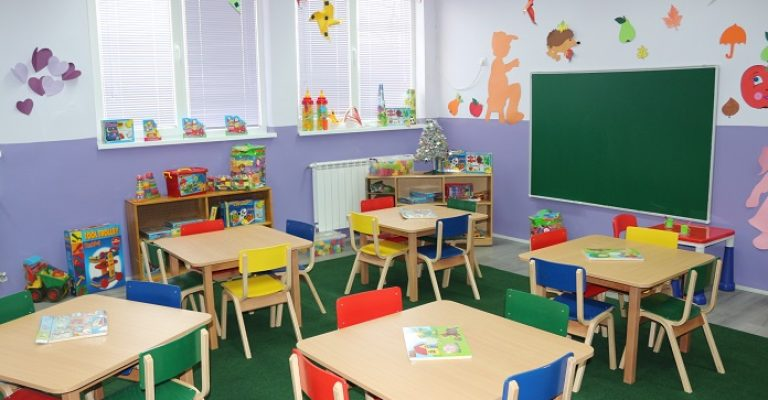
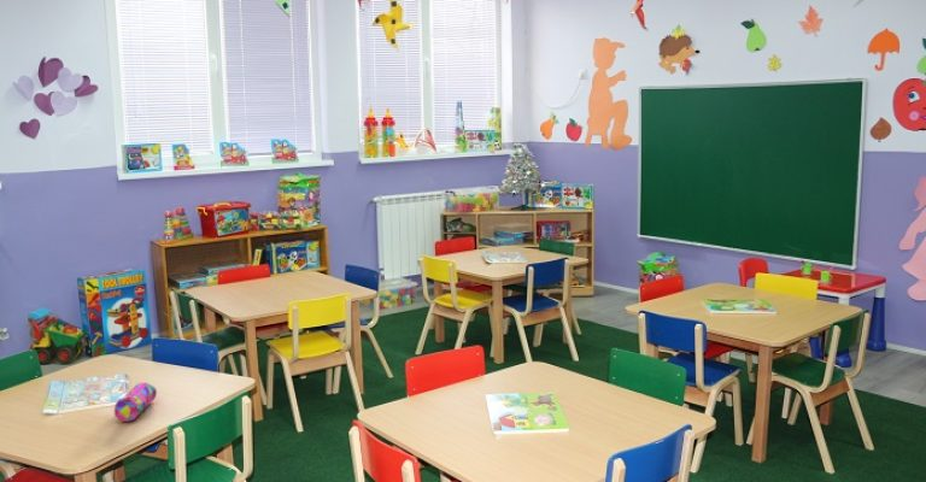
+ pencil case [113,381,158,423]
